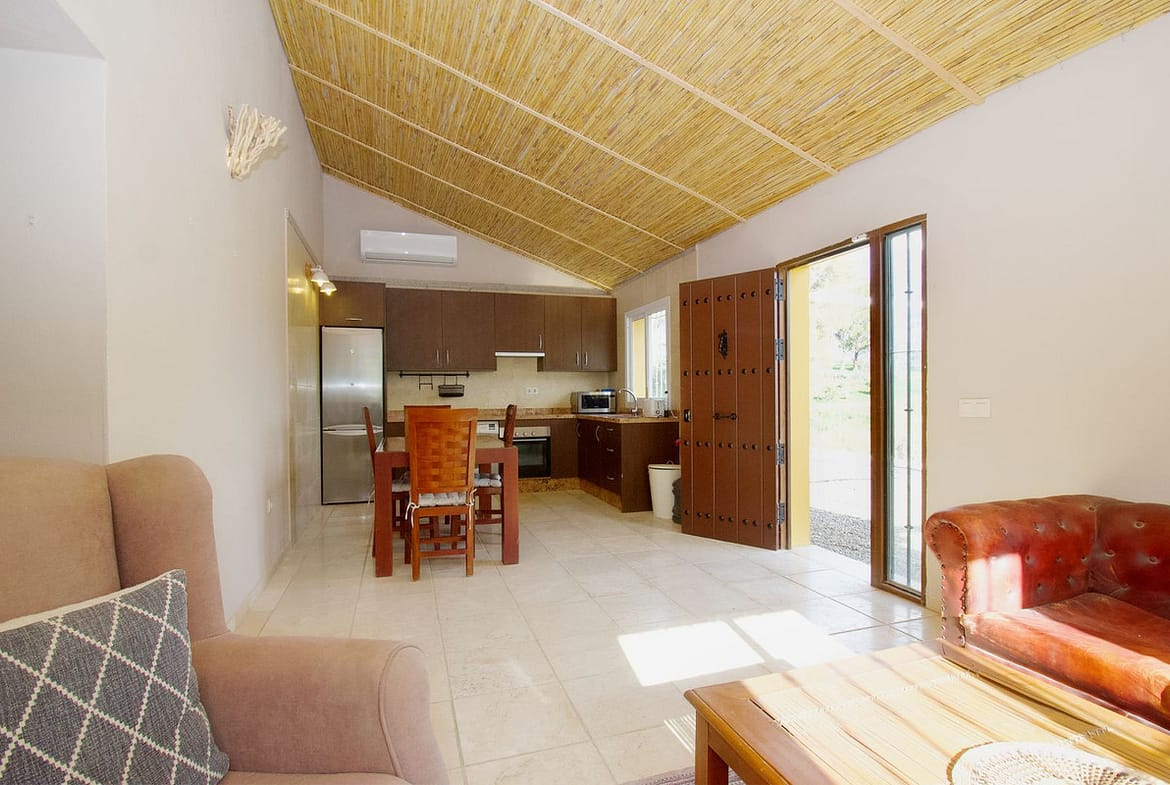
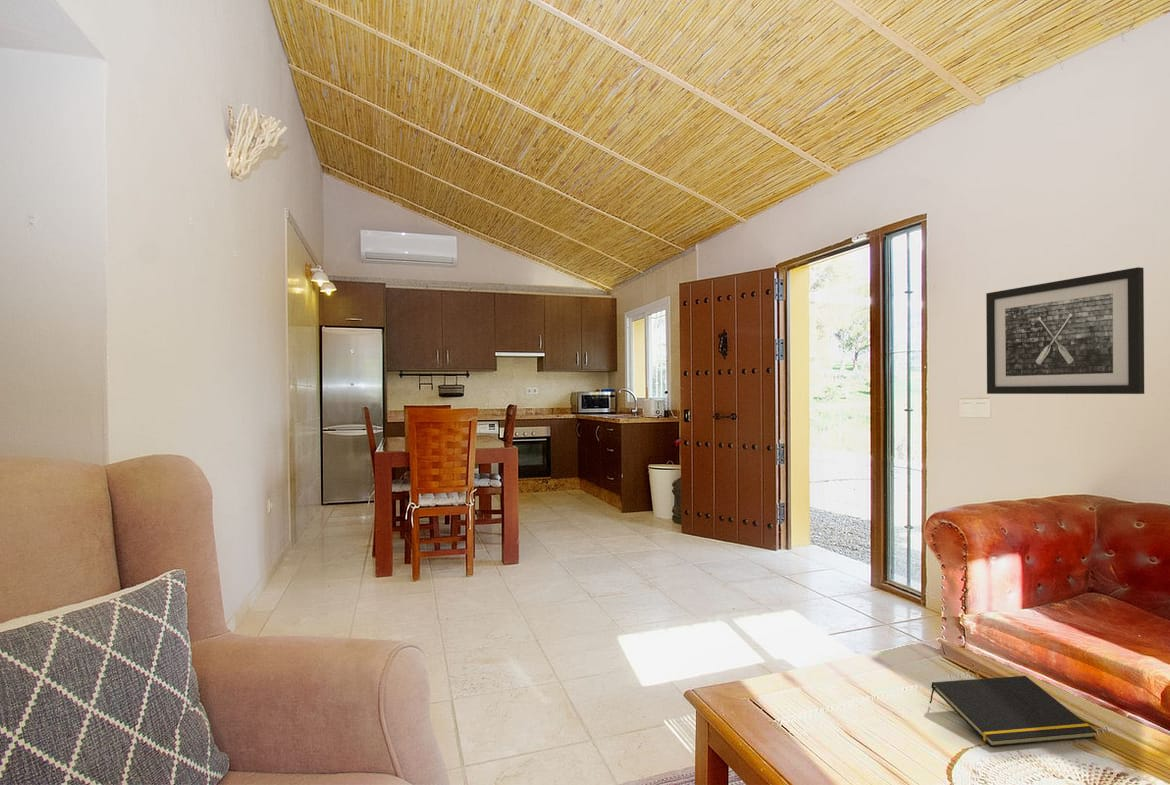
+ wall art [985,266,1145,395]
+ notepad [929,675,1097,748]
